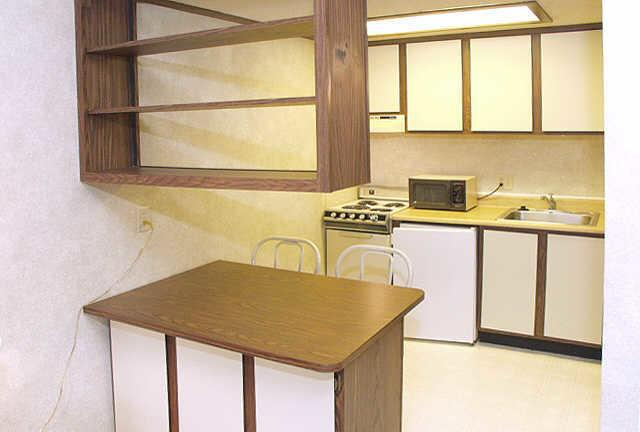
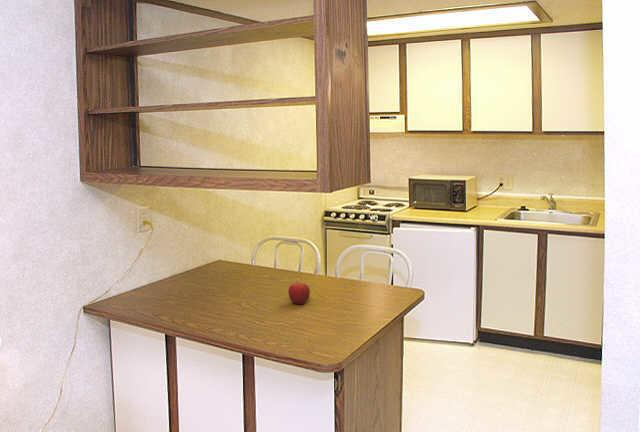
+ fruit [287,280,311,305]
